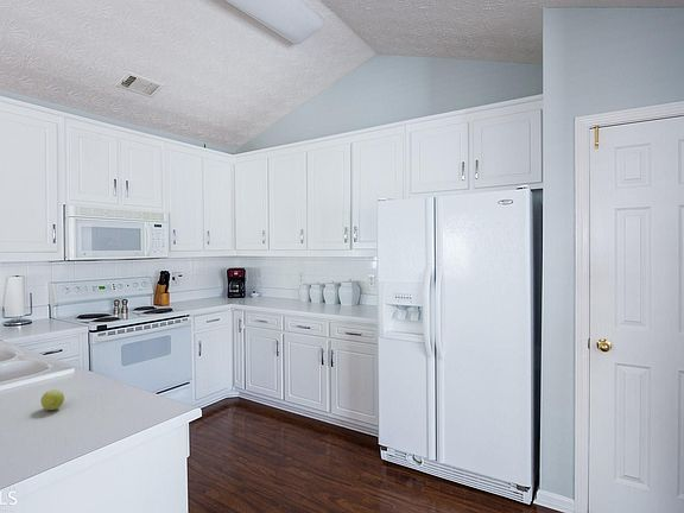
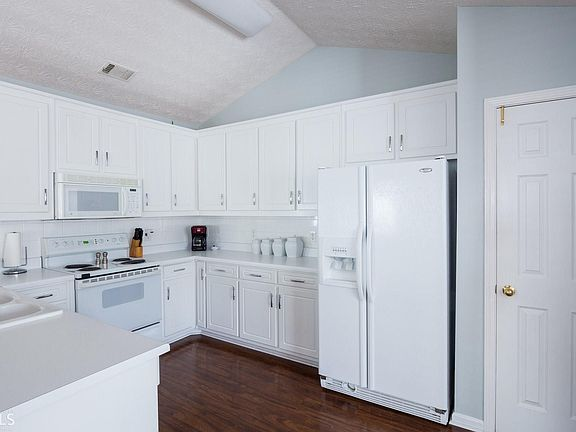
- fruit [39,388,65,411]
